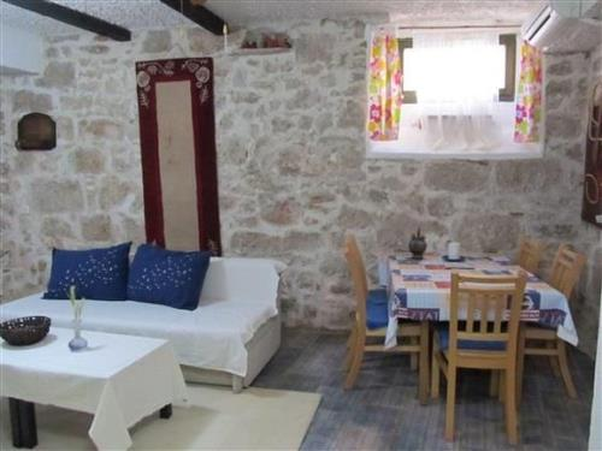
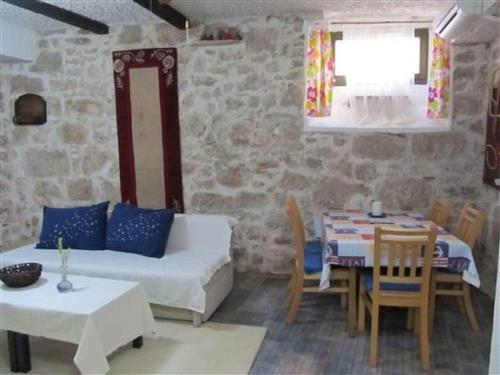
- teapot [407,226,429,260]
